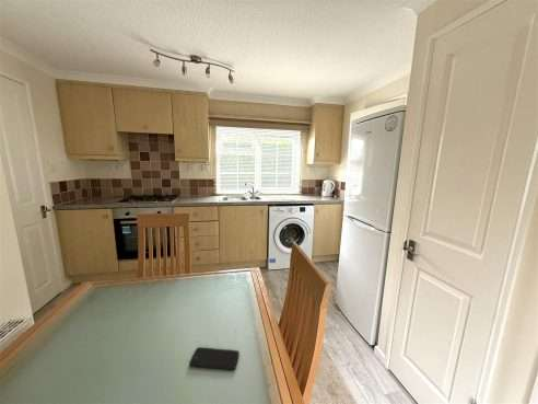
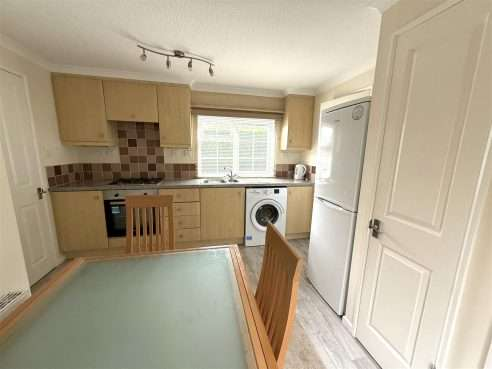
- smartphone [188,346,241,371]
